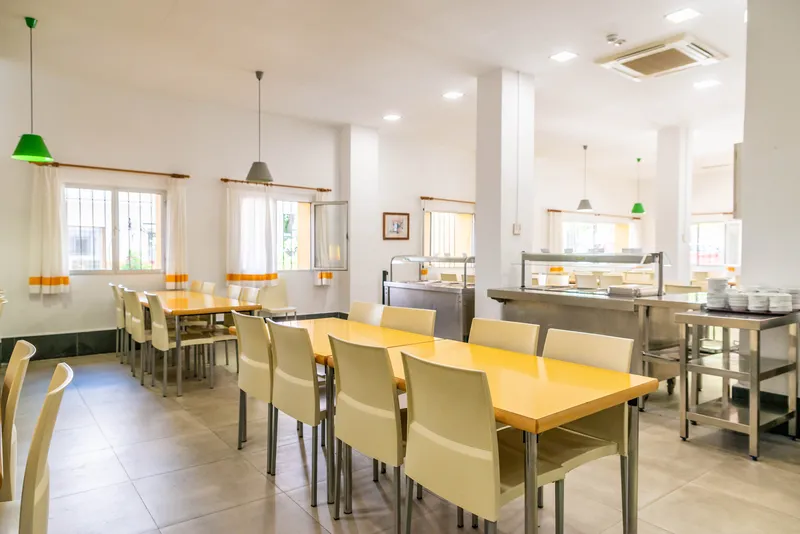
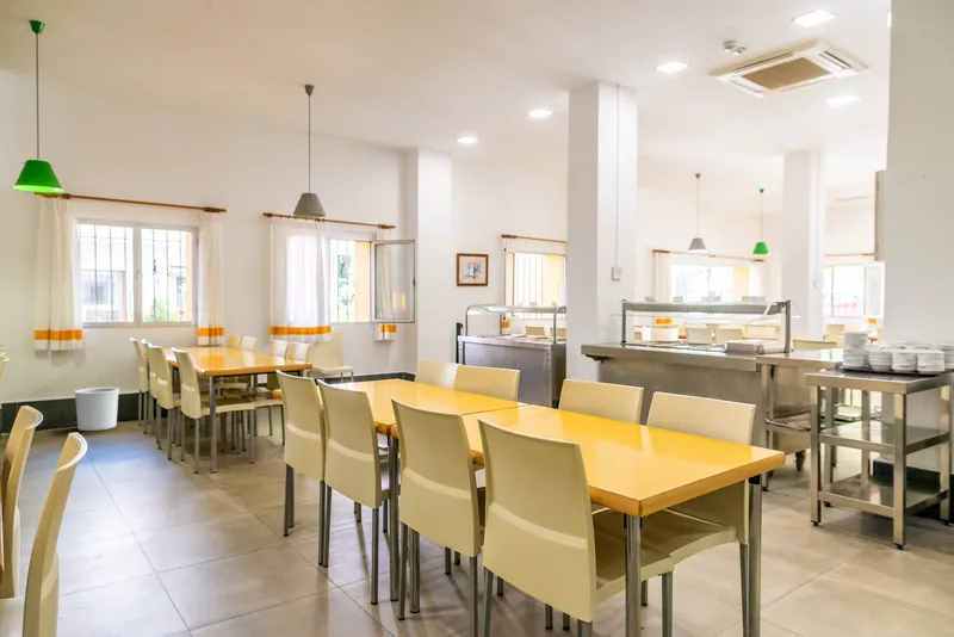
+ waste bin [73,386,120,432]
